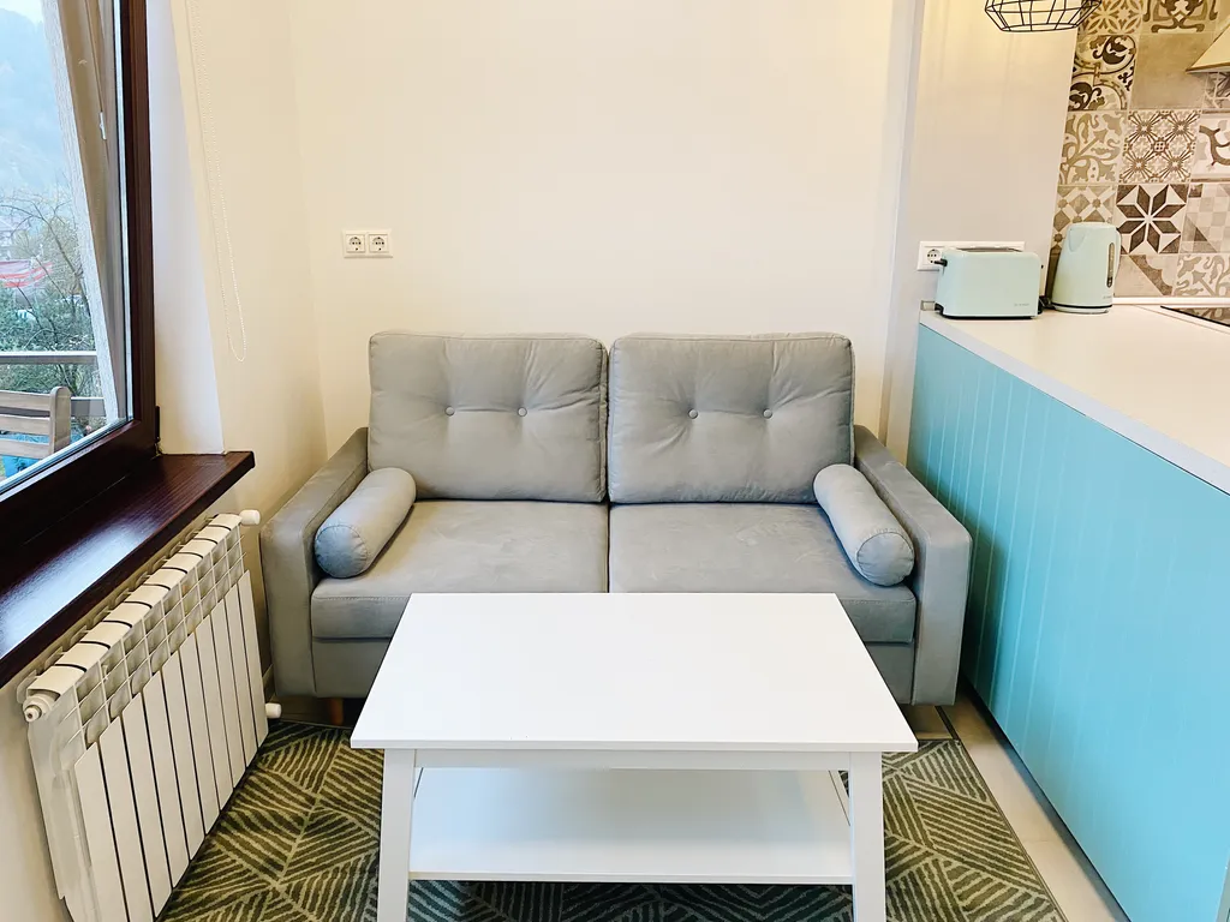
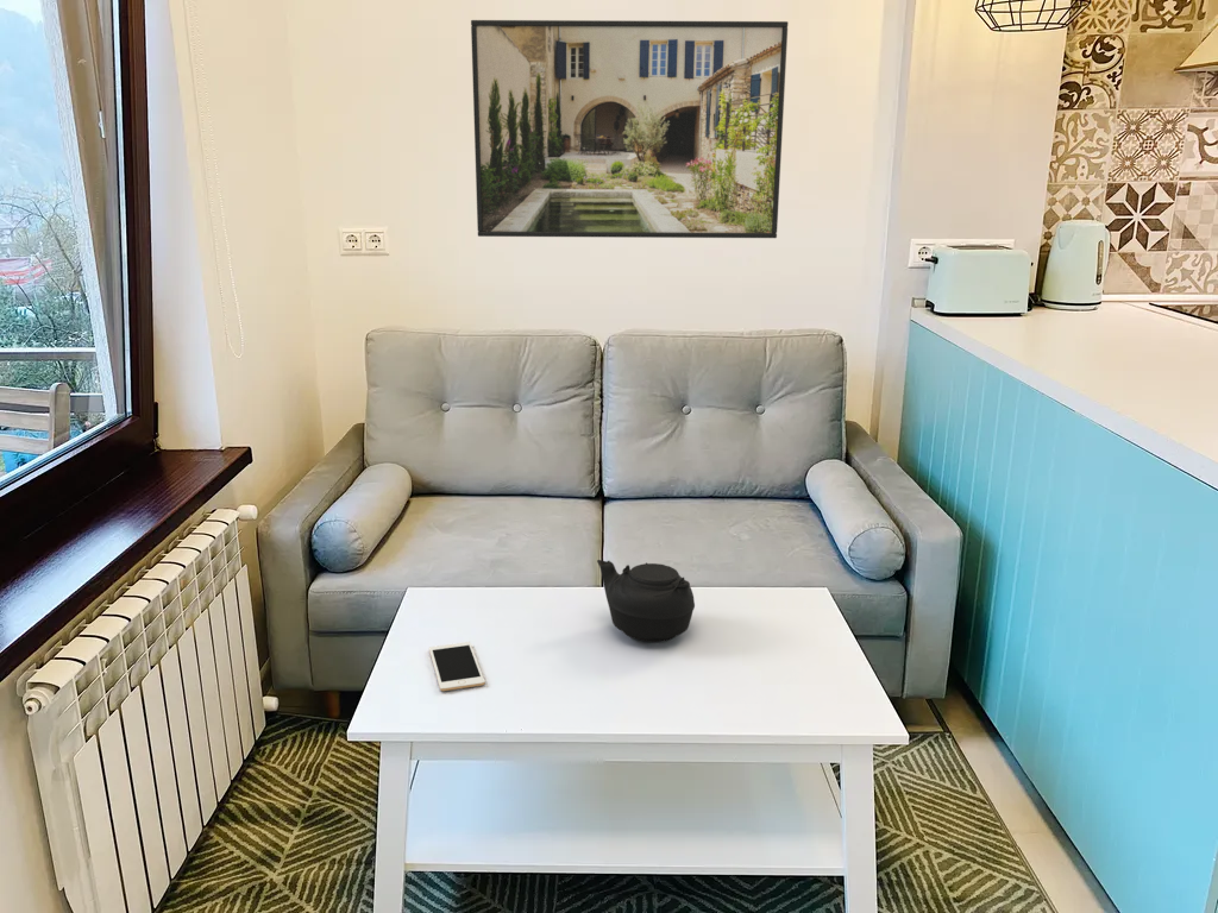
+ cell phone [428,641,486,692]
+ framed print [470,19,789,239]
+ teapot [596,559,696,643]
